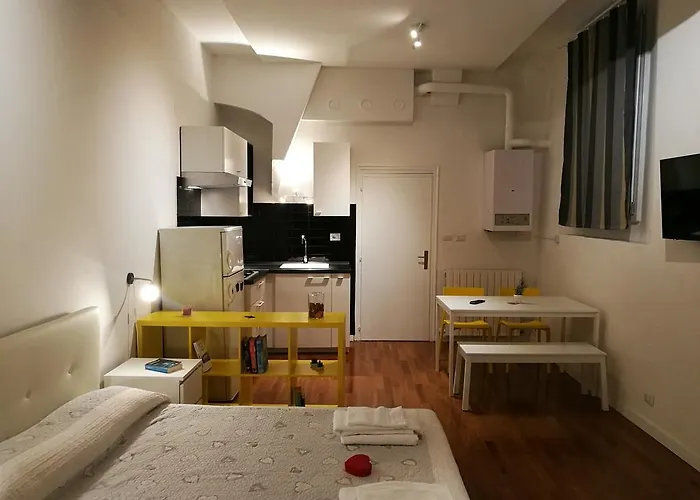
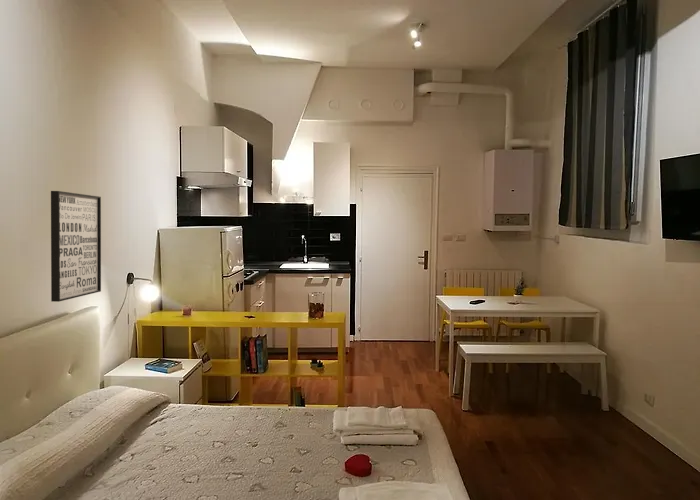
+ wall art [50,190,102,303]
